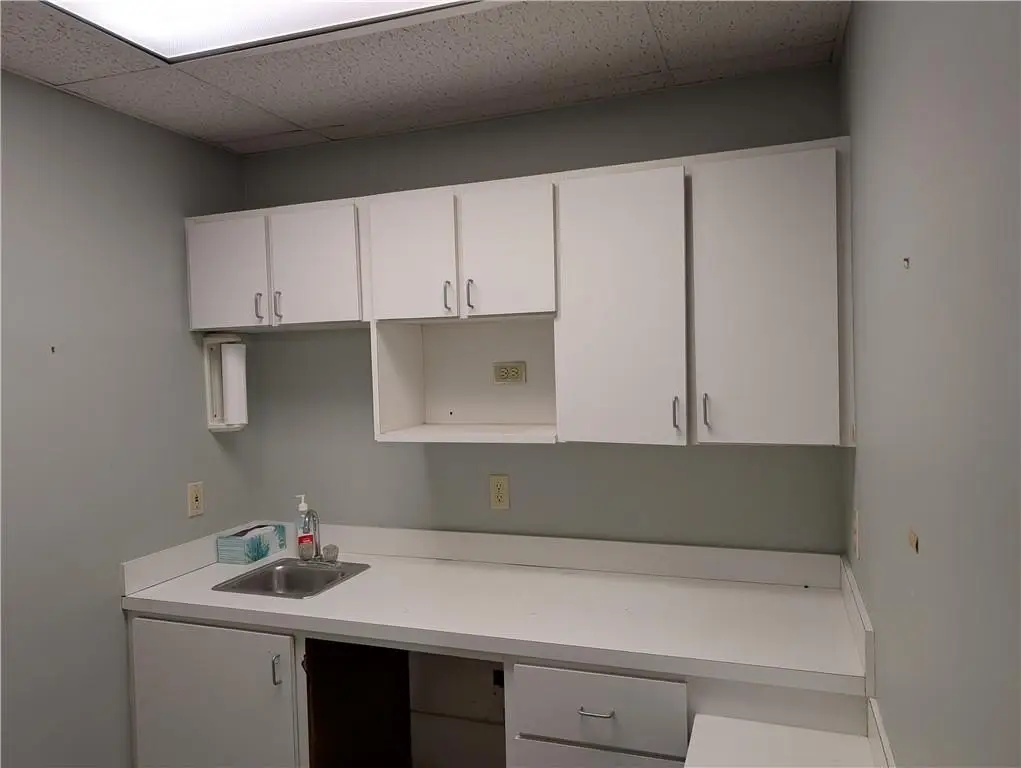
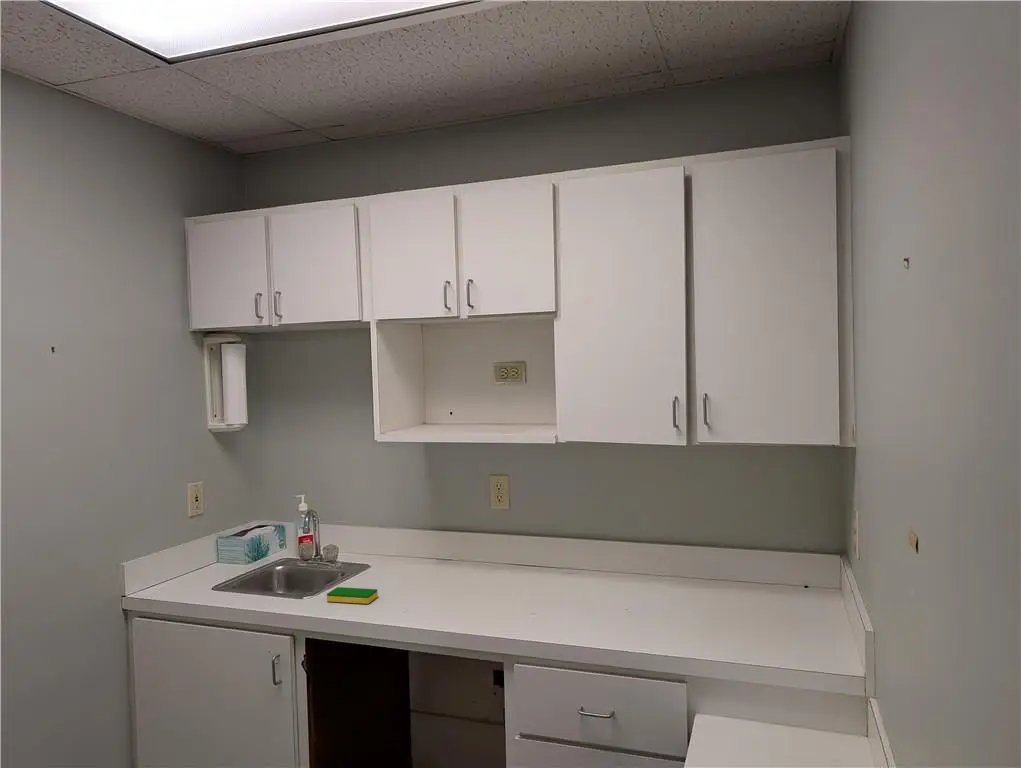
+ dish sponge [326,586,379,605]
